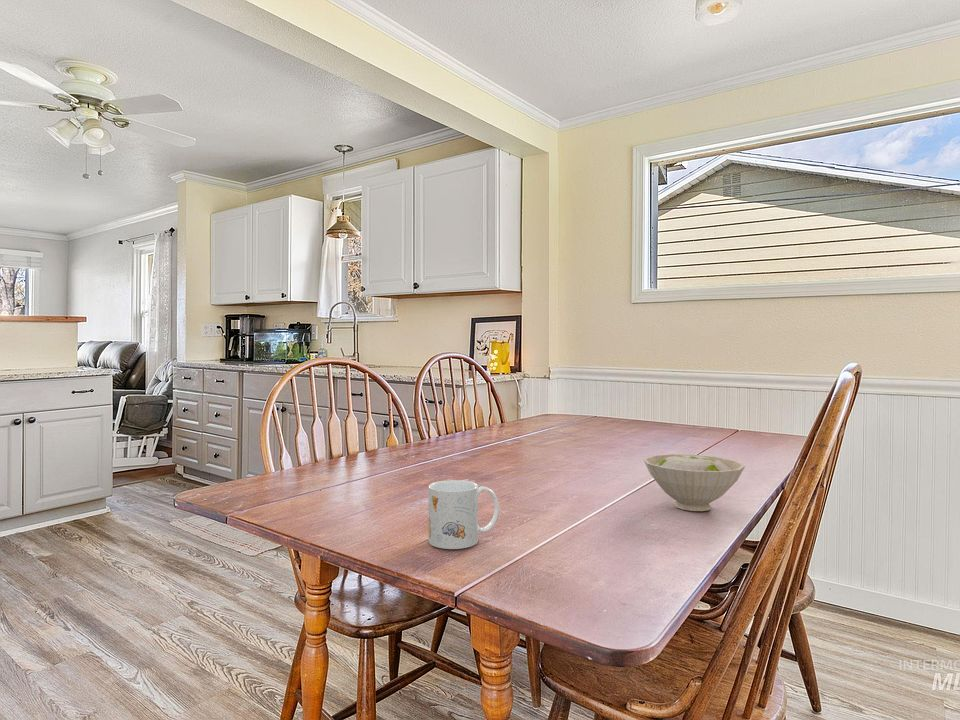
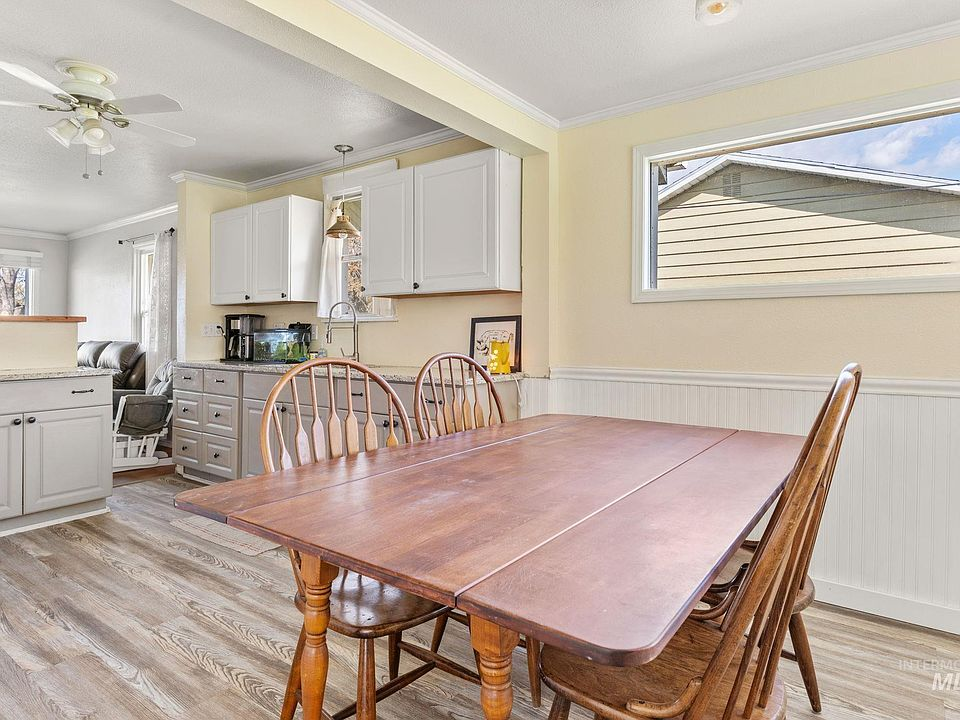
- bowl [642,453,746,512]
- mug [428,479,500,550]
